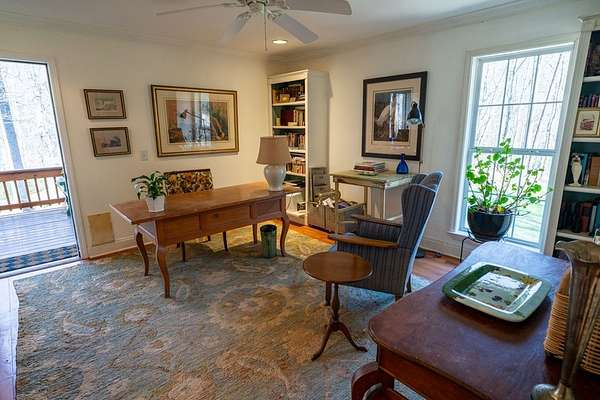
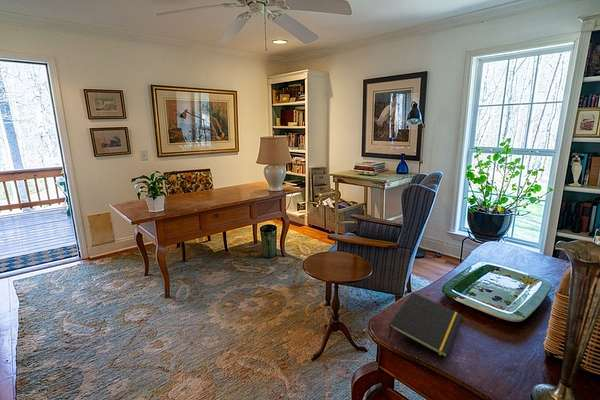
+ notepad [387,292,463,359]
